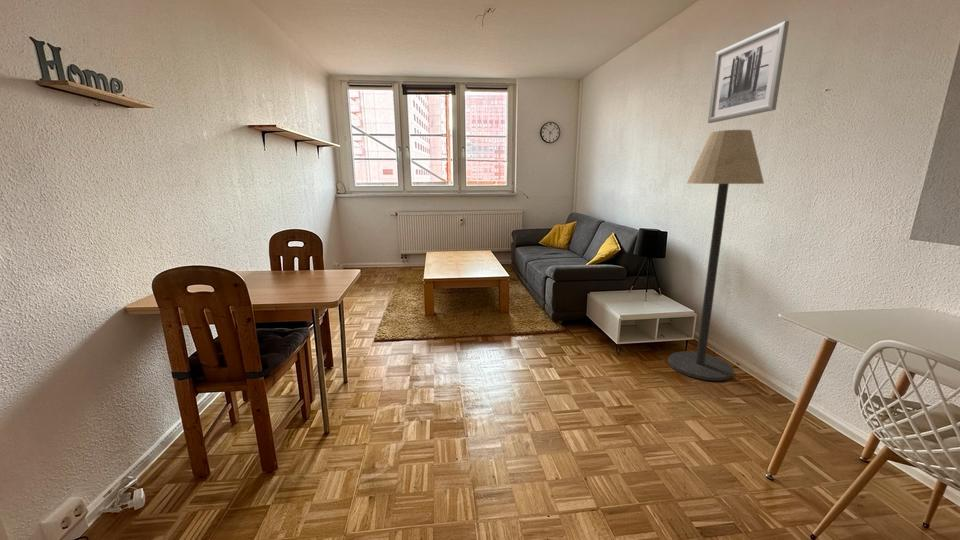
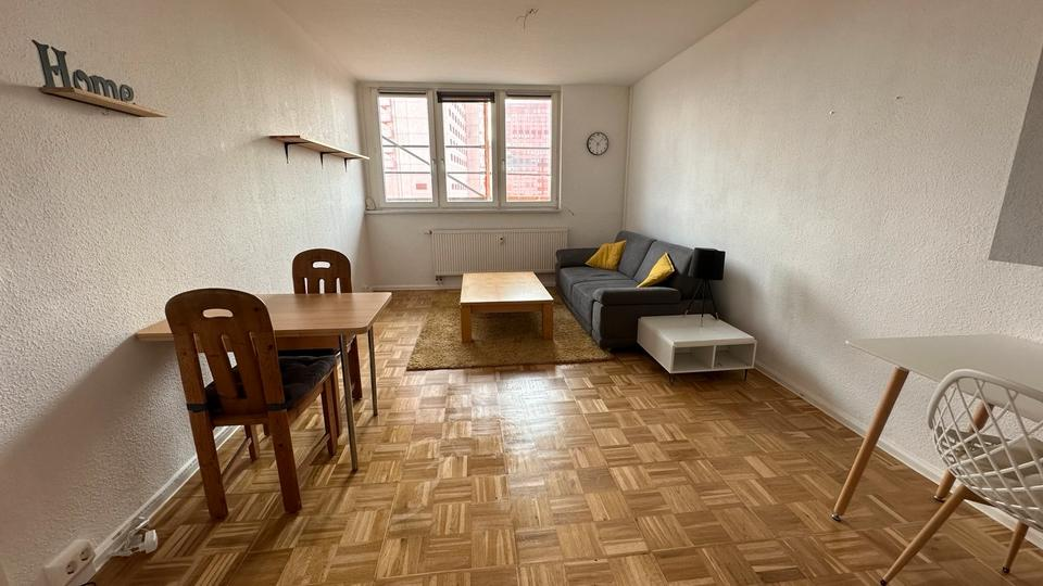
- wall art [707,20,790,124]
- floor lamp [667,129,765,382]
